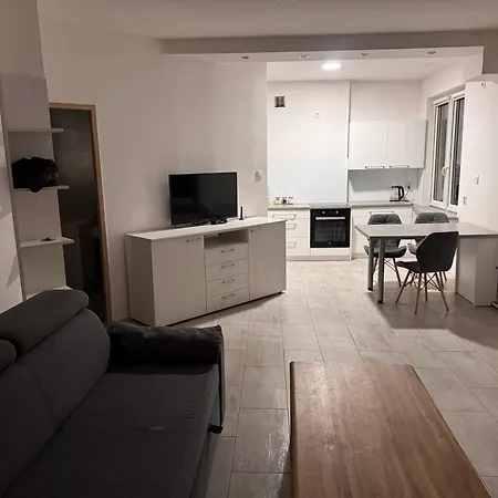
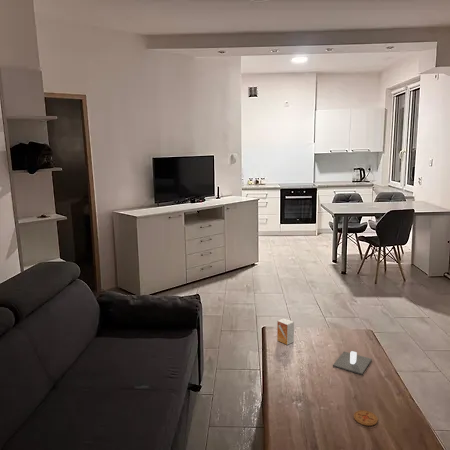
+ candle [332,350,373,376]
+ coaster [353,409,379,427]
+ small box [276,317,295,346]
